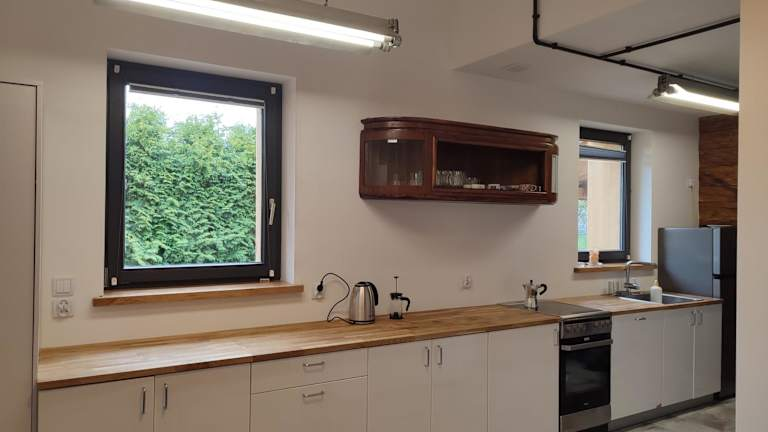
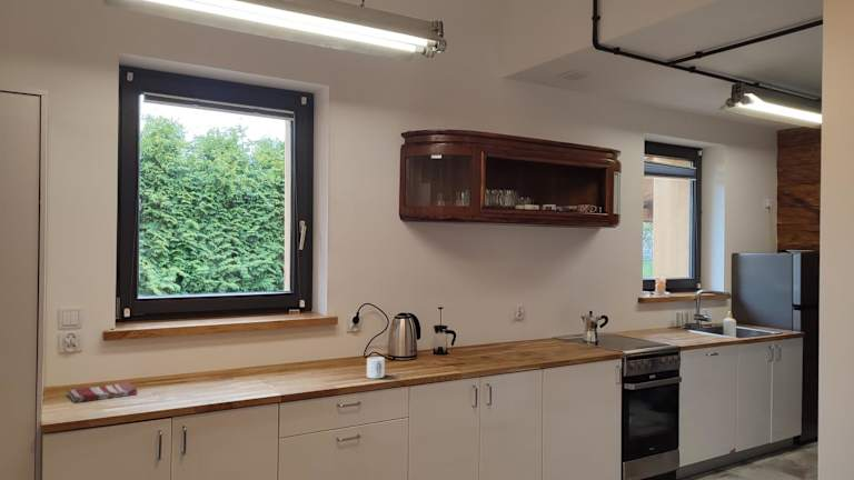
+ mug [366,356,386,379]
+ dish towel [67,381,139,403]
